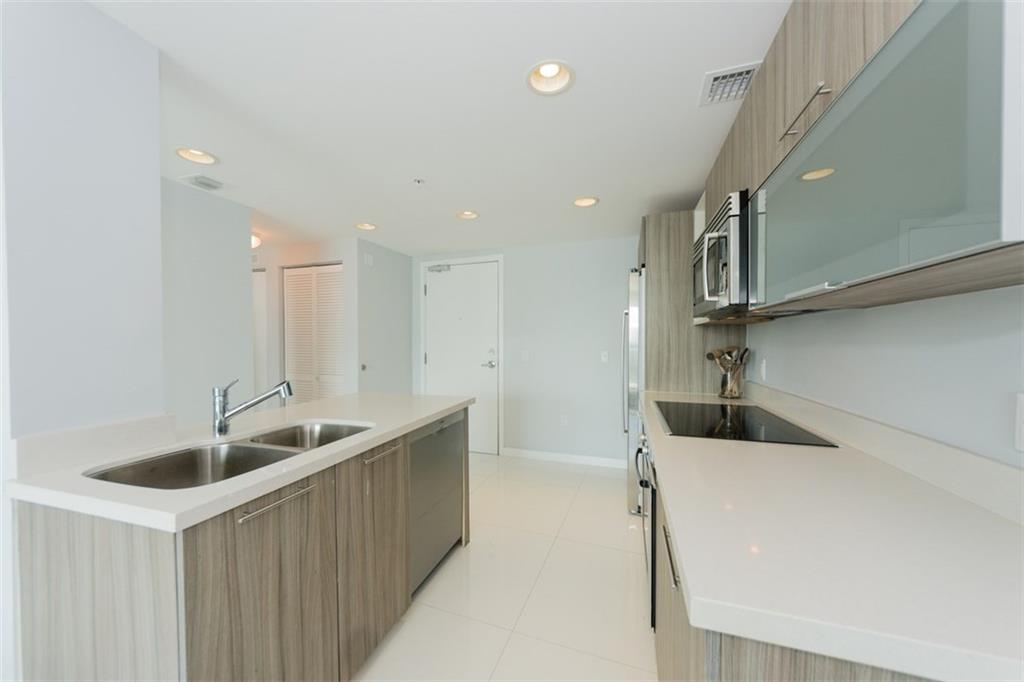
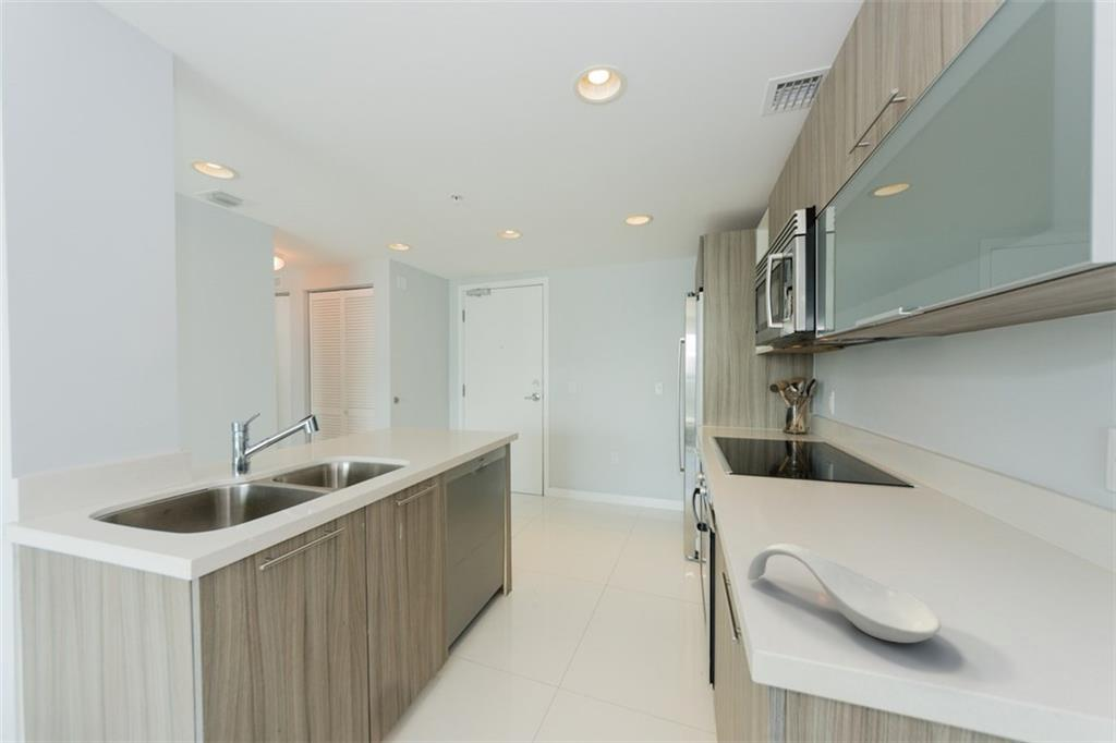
+ spoon rest [747,543,942,644]
